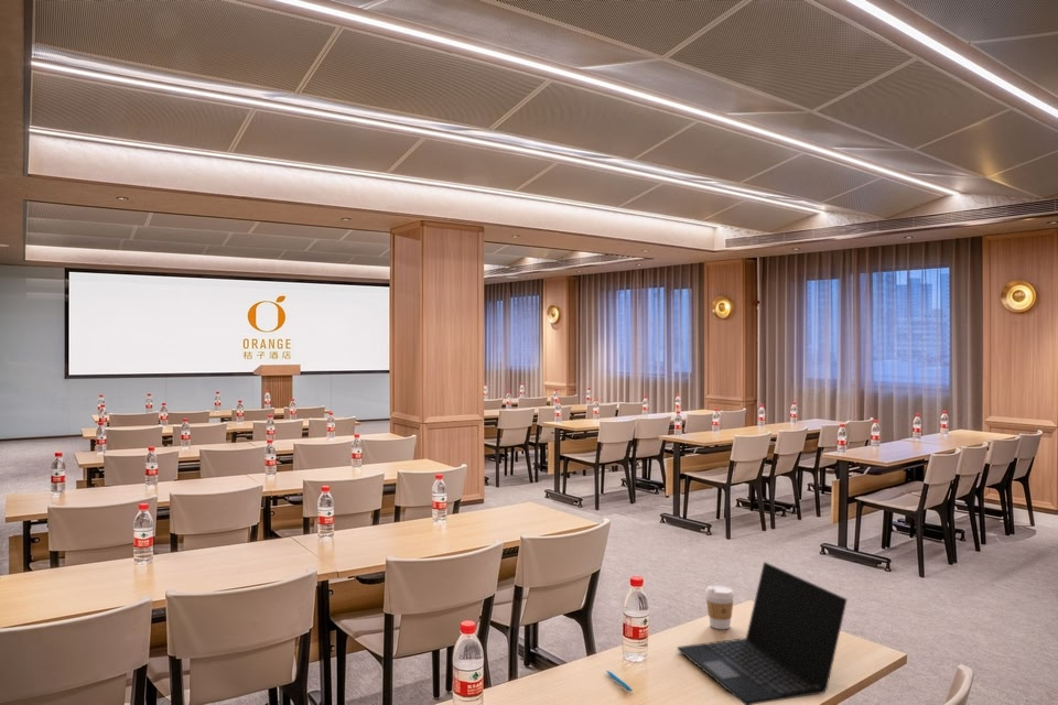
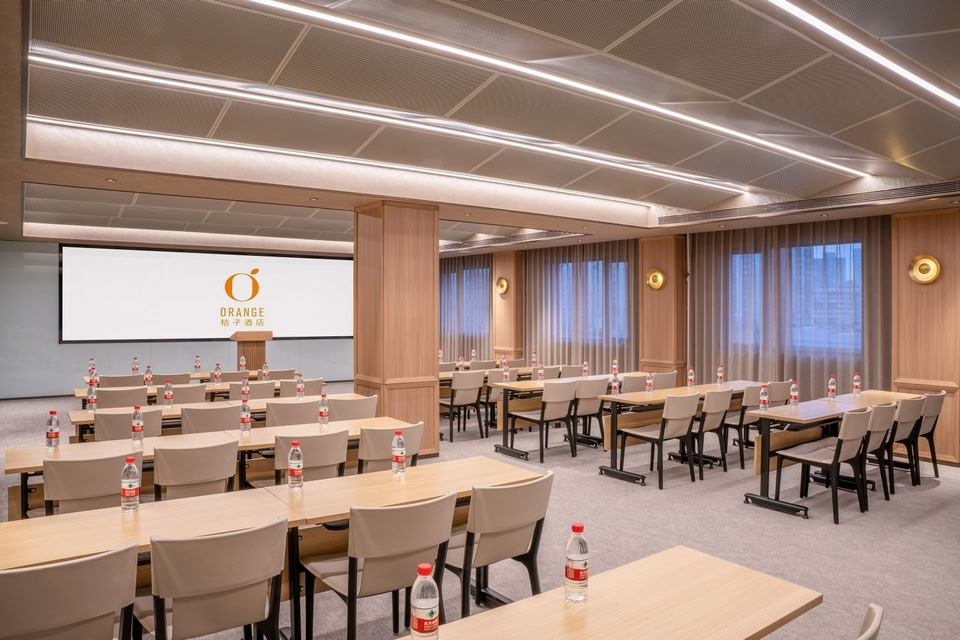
- coffee cup [704,585,735,630]
- pen [606,670,634,692]
- laptop [677,561,849,705]
